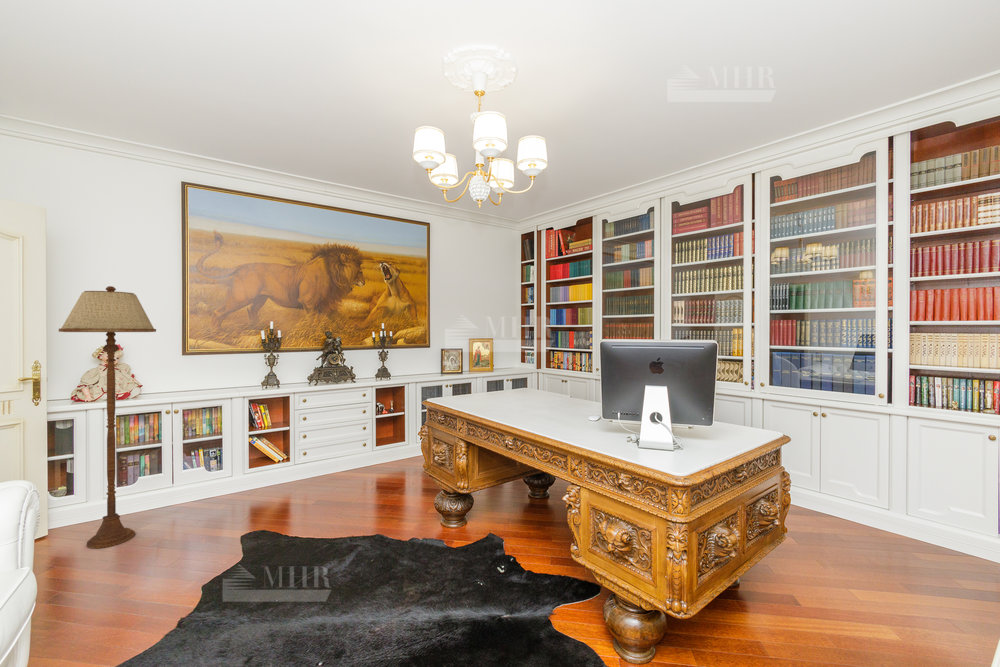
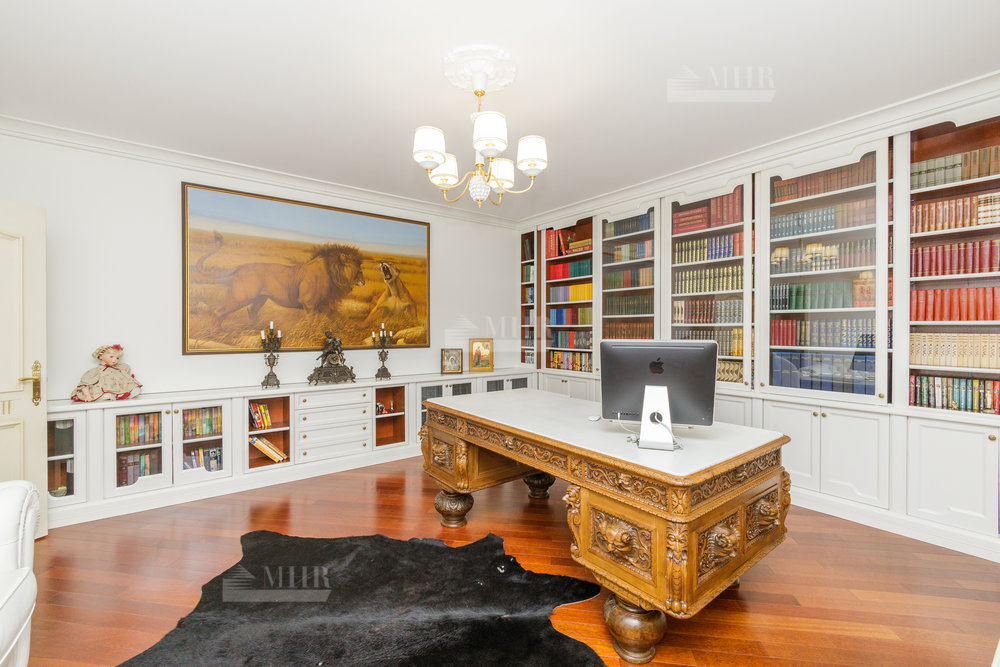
- floor lamp [58,285,157,550]
